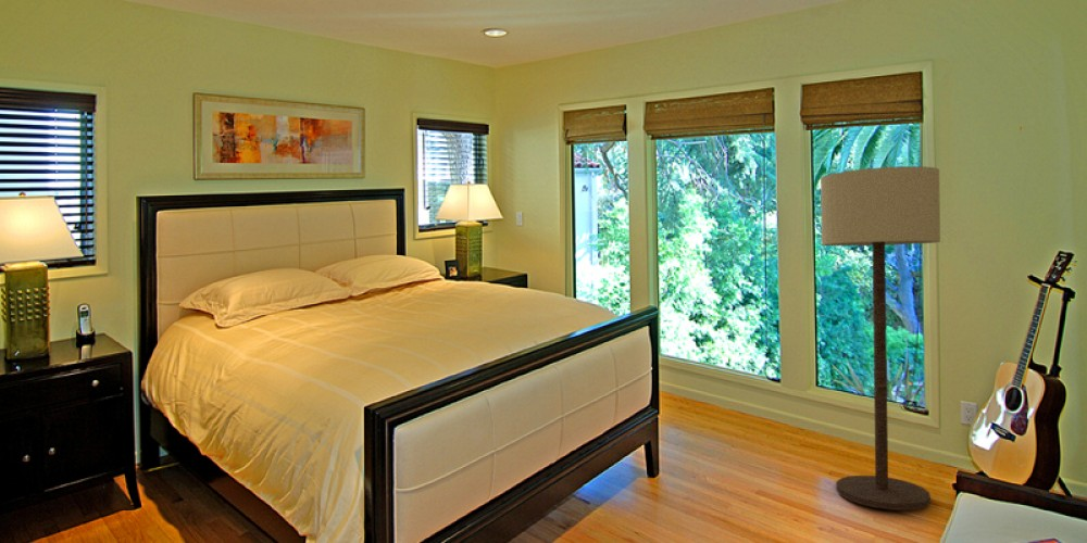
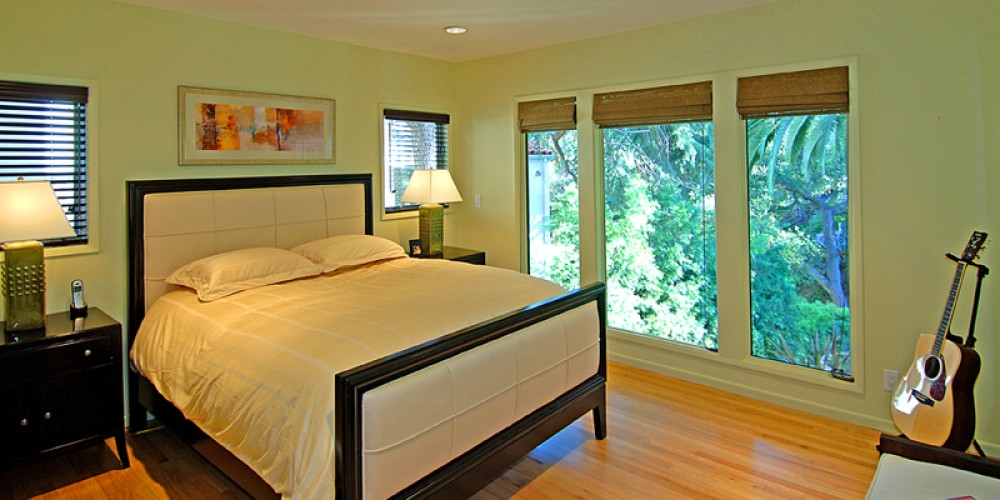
- floor lamp [820,165,941,512]
